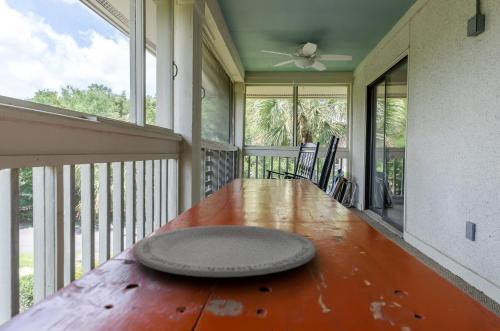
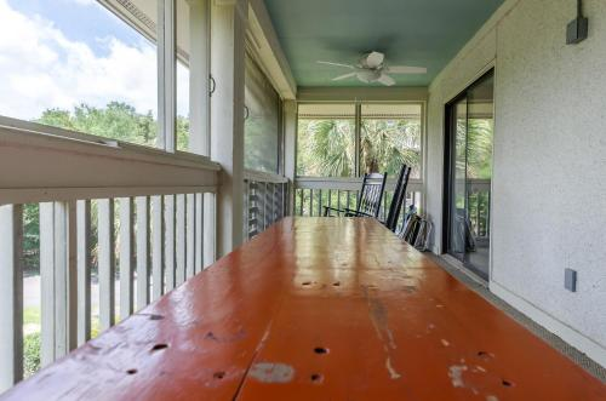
- plate [132,224,317,278]
